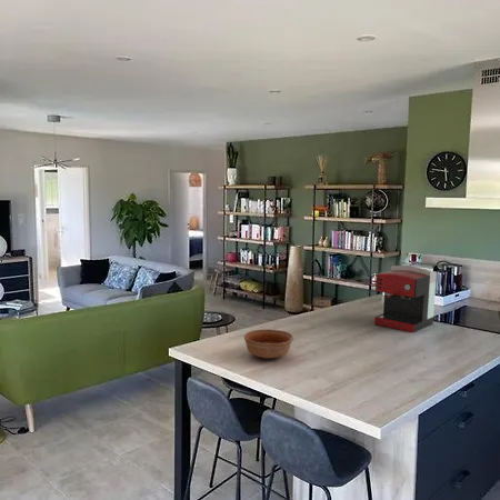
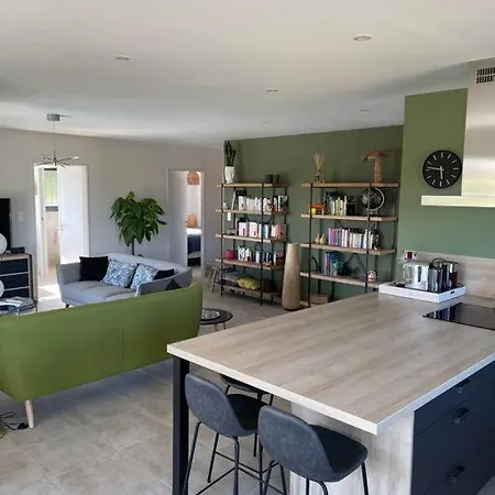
- bowl [243,329,294,360]
- coffee maker [373,264,438,333]
